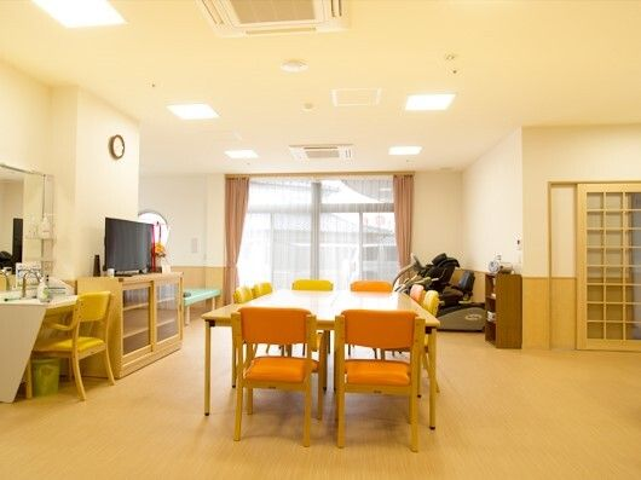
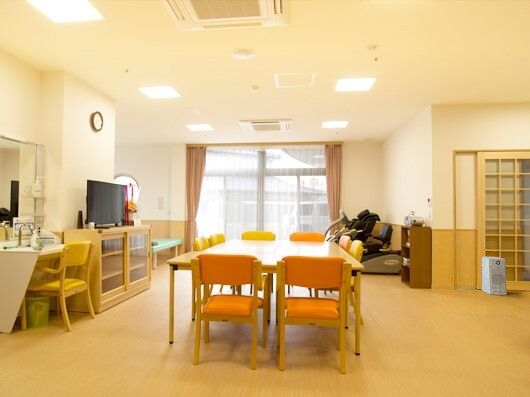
+ air purifier [480,256,508,296]
